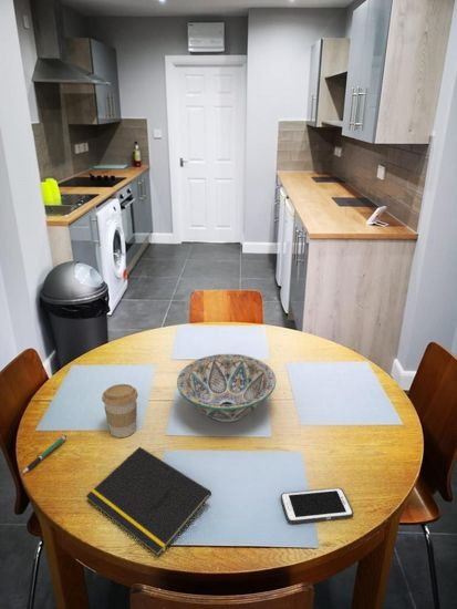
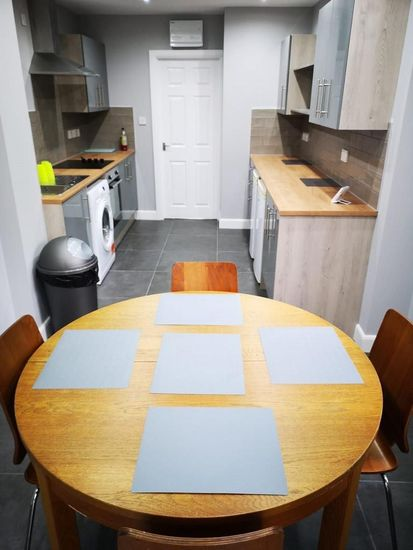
- cell phone [280,487,354,524]
- pen [21,435,67,474]
- notepad [85,446,212,558]
- decorative bowl [176,353,277,423]
- coffee cup [101,383,139,438]
